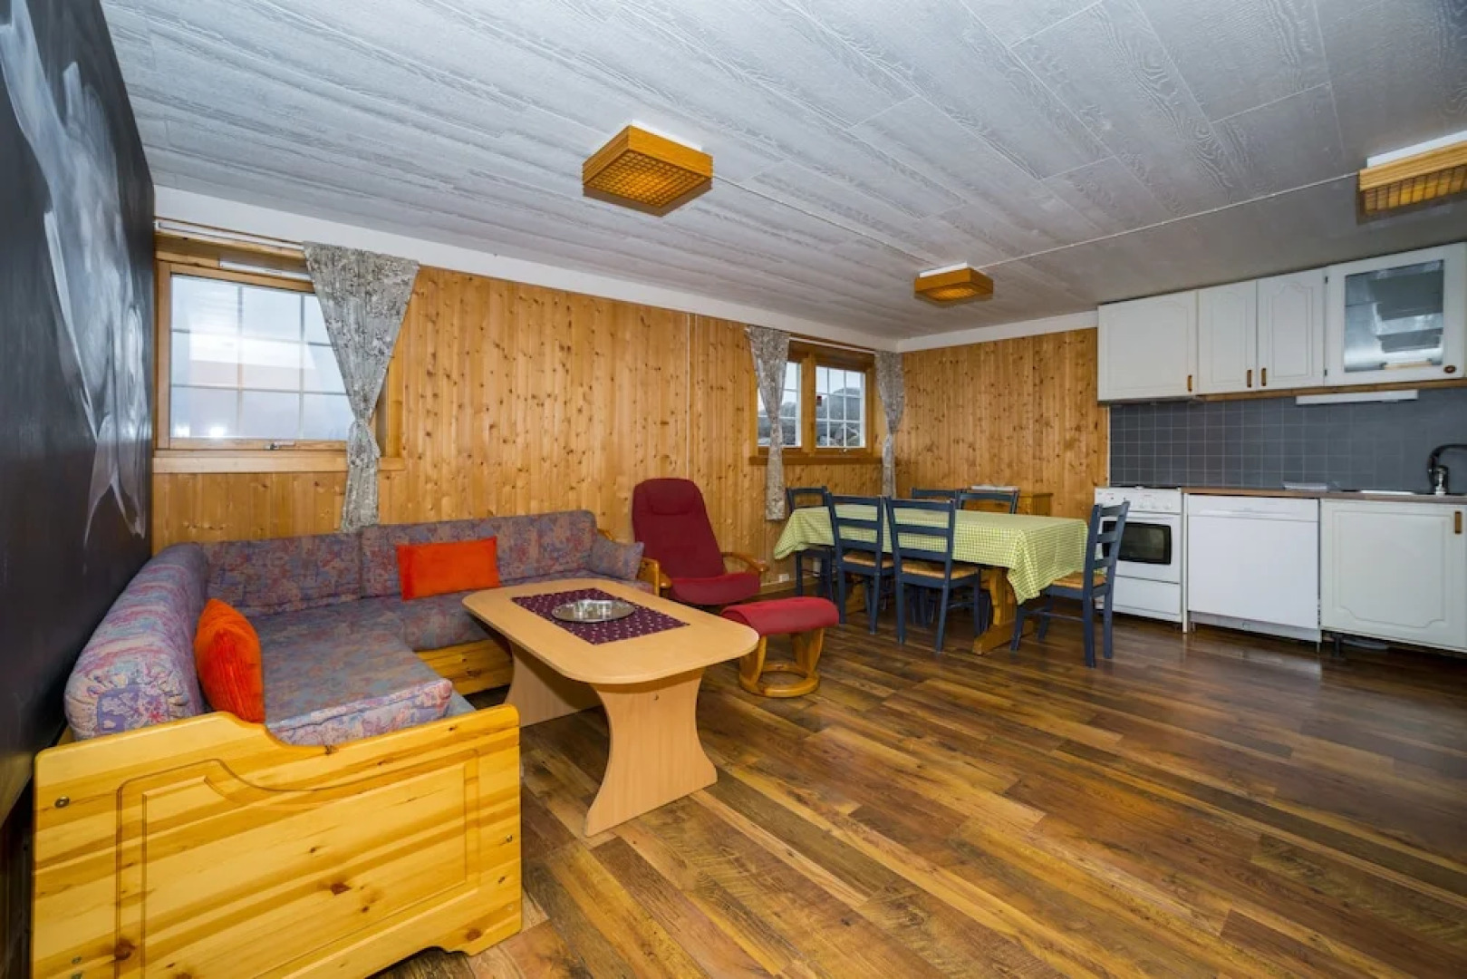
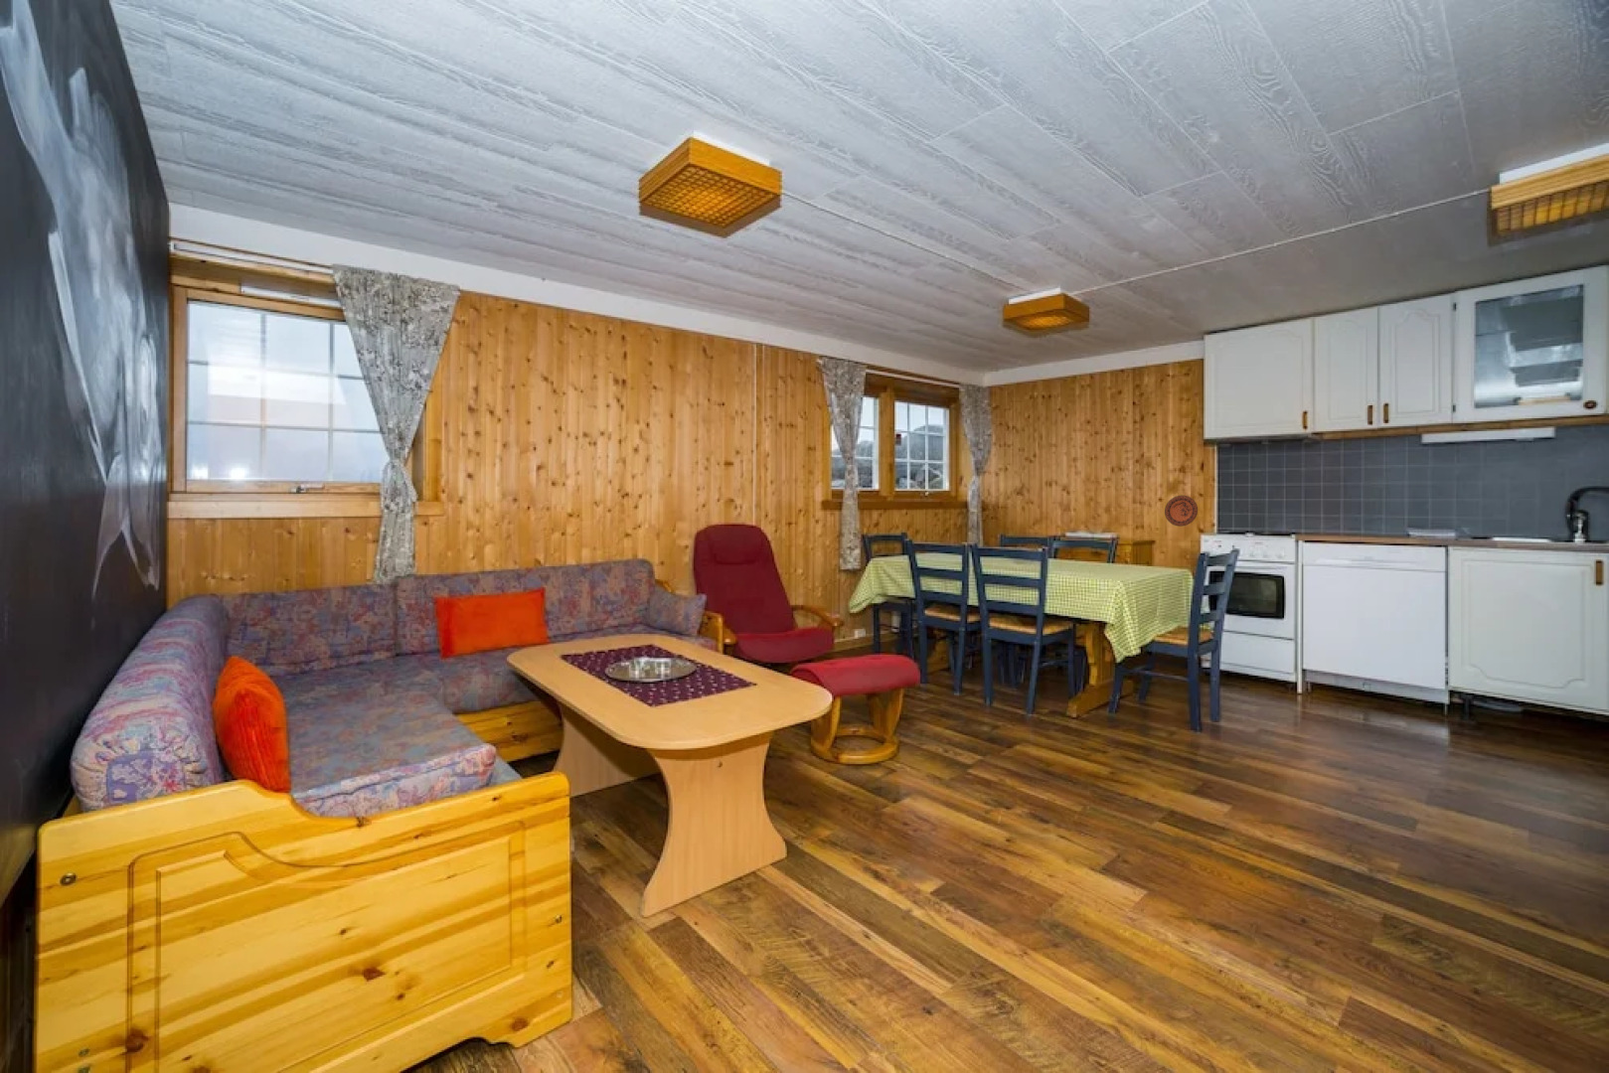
+ decorative plate [1163,495,1198,528]
